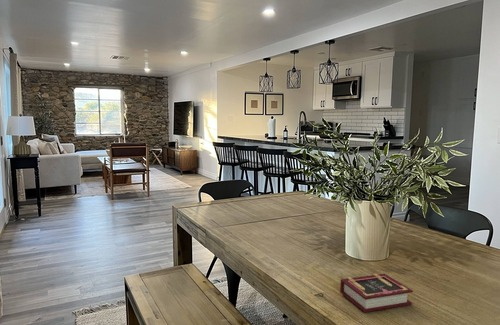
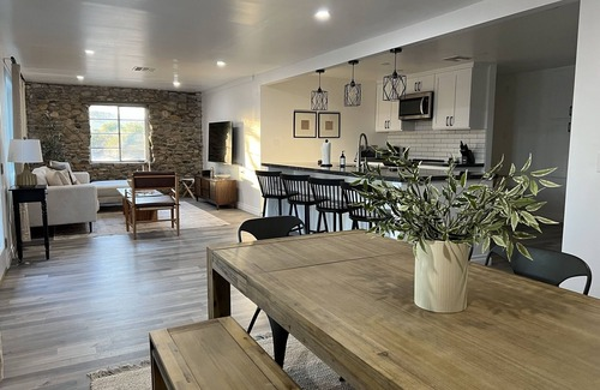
- book [339,273,414,313]
